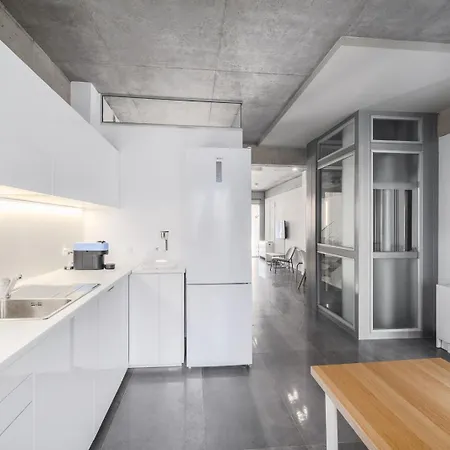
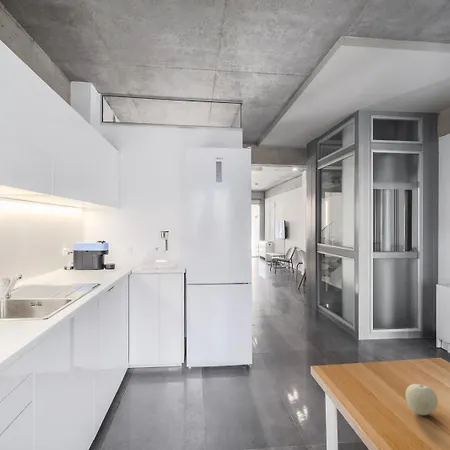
+ fruit [405,383,439,416]
